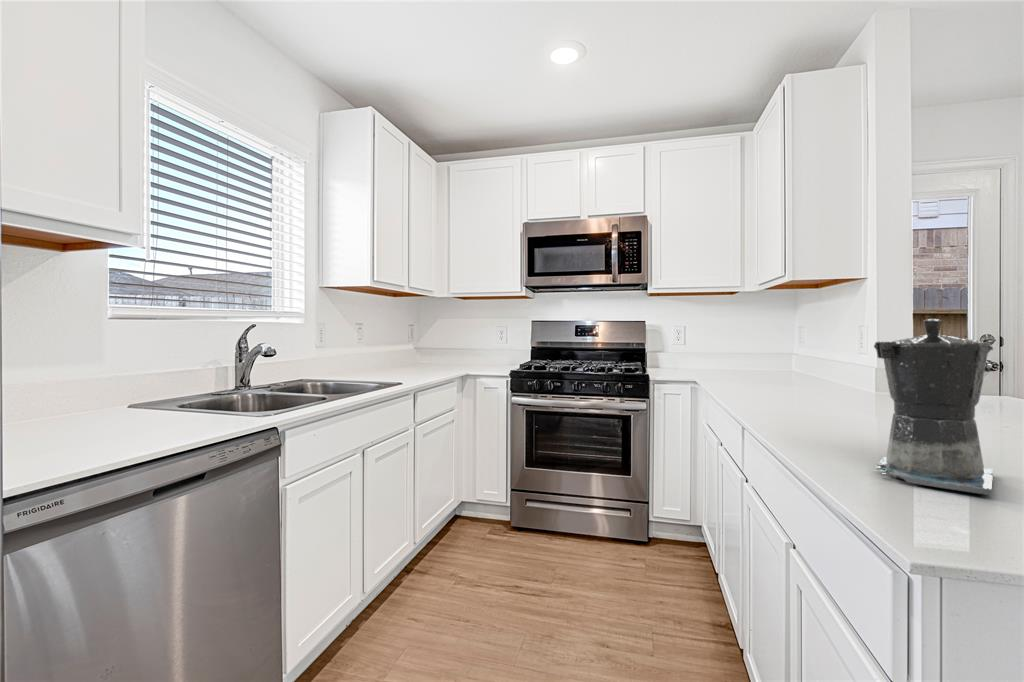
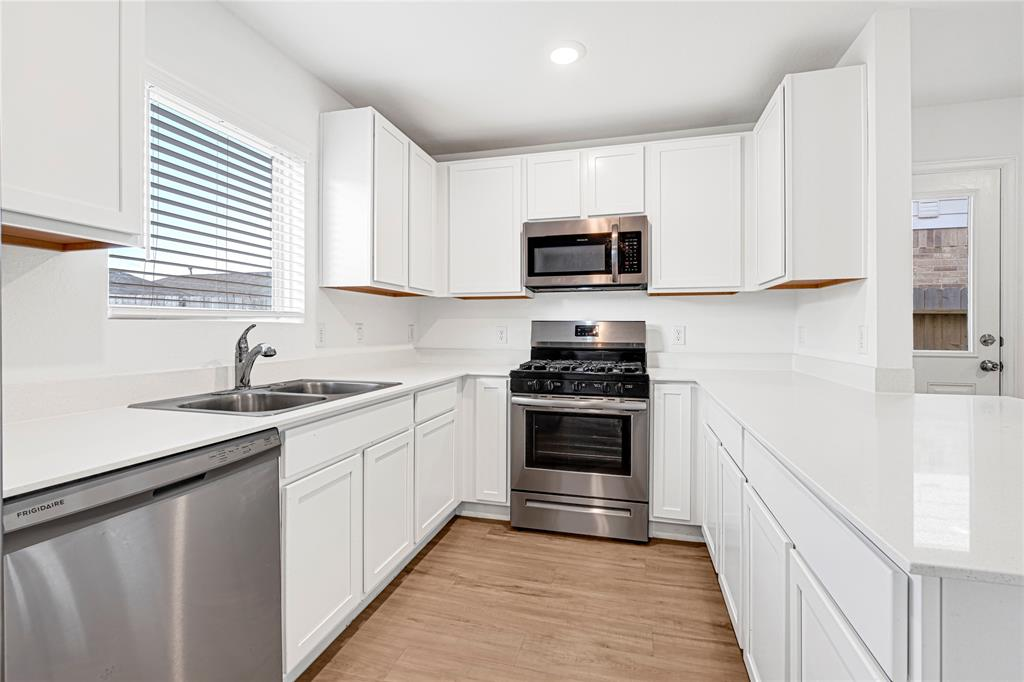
- coffee maker [873,318,994,497]
